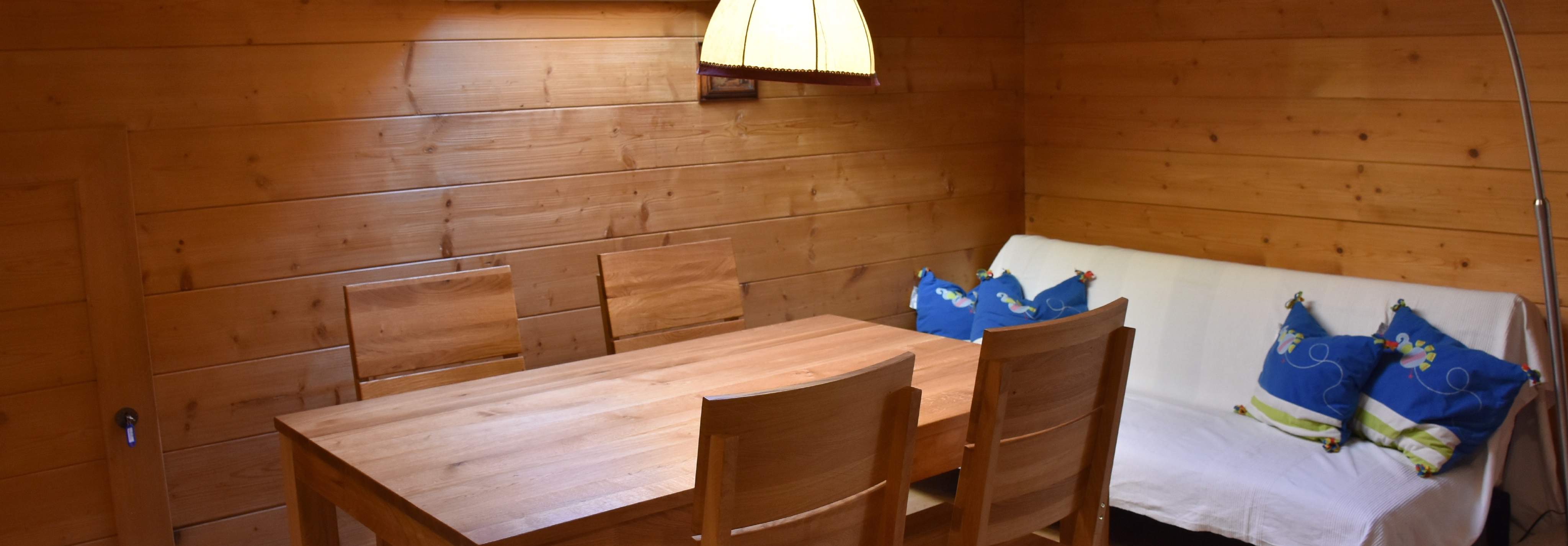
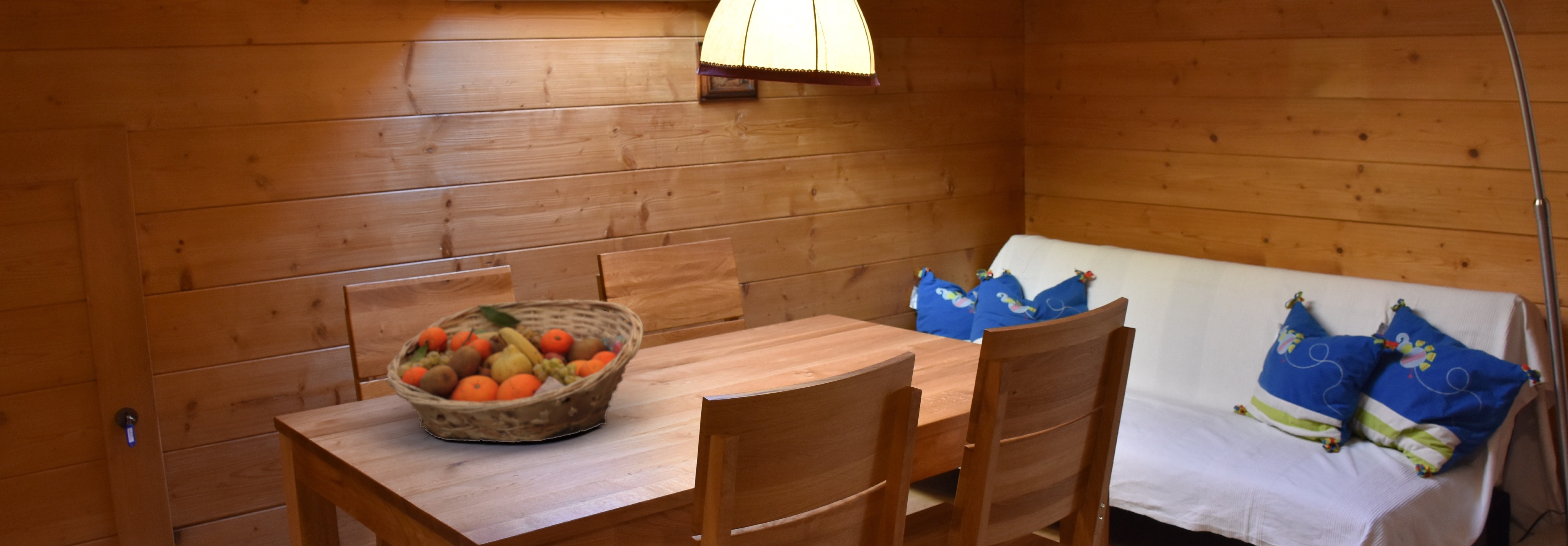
+ fruit basket [385,299,644,443]
